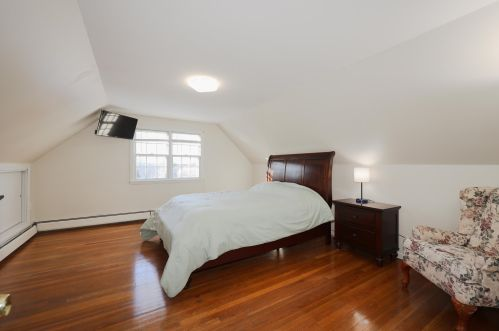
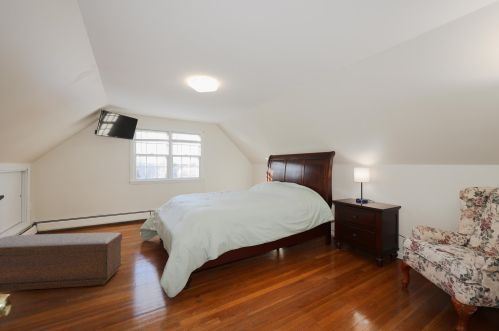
+ bench [0,231,123,292]
